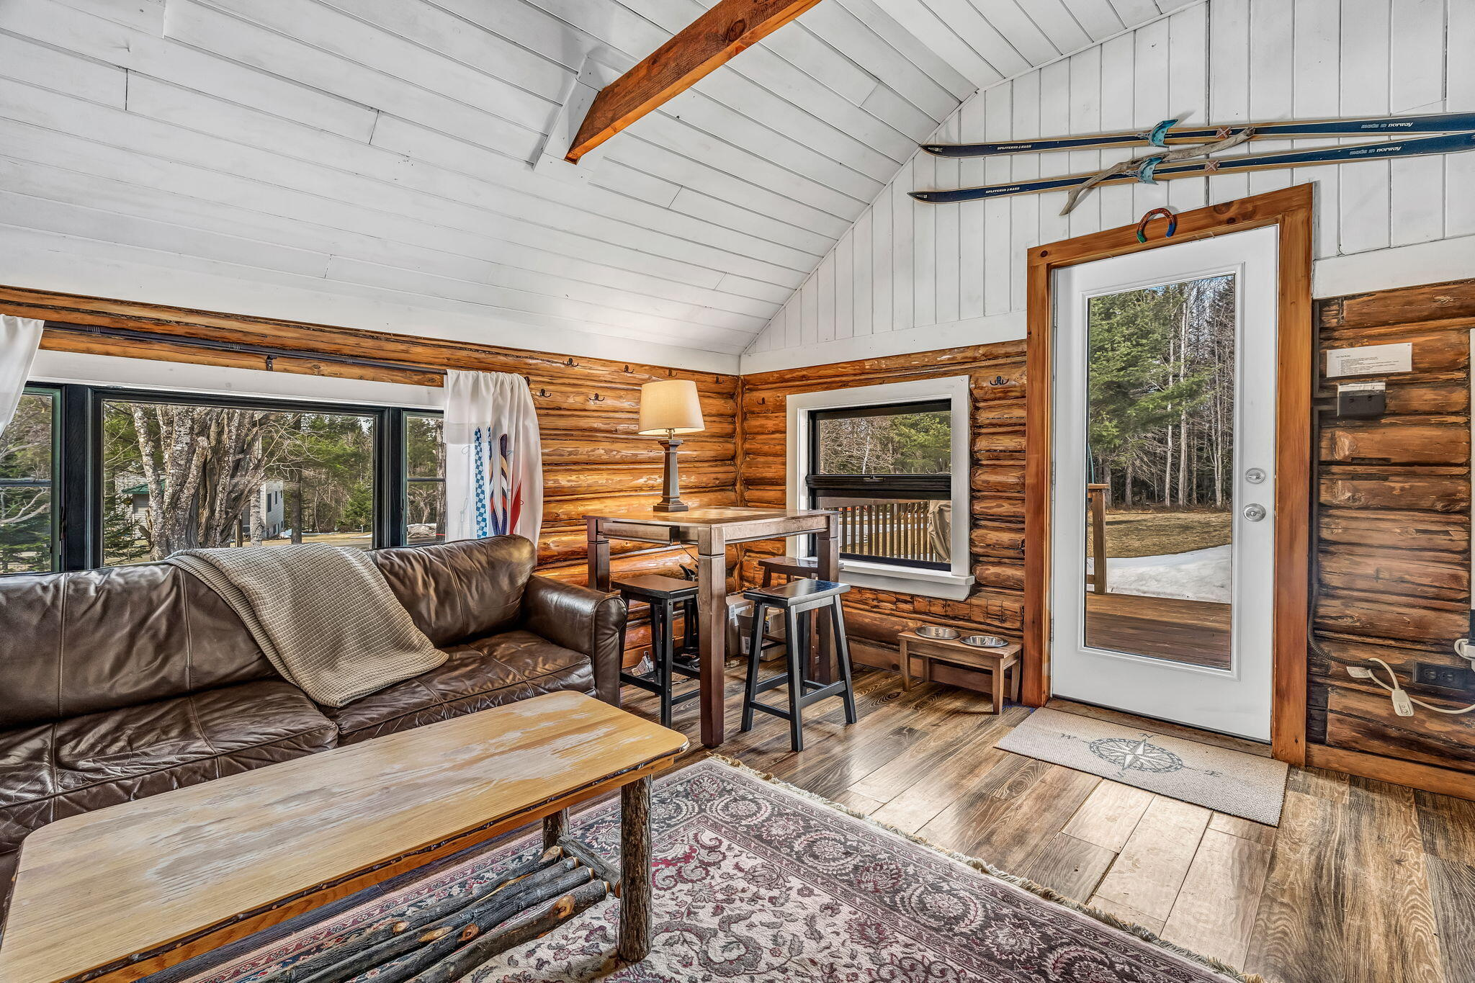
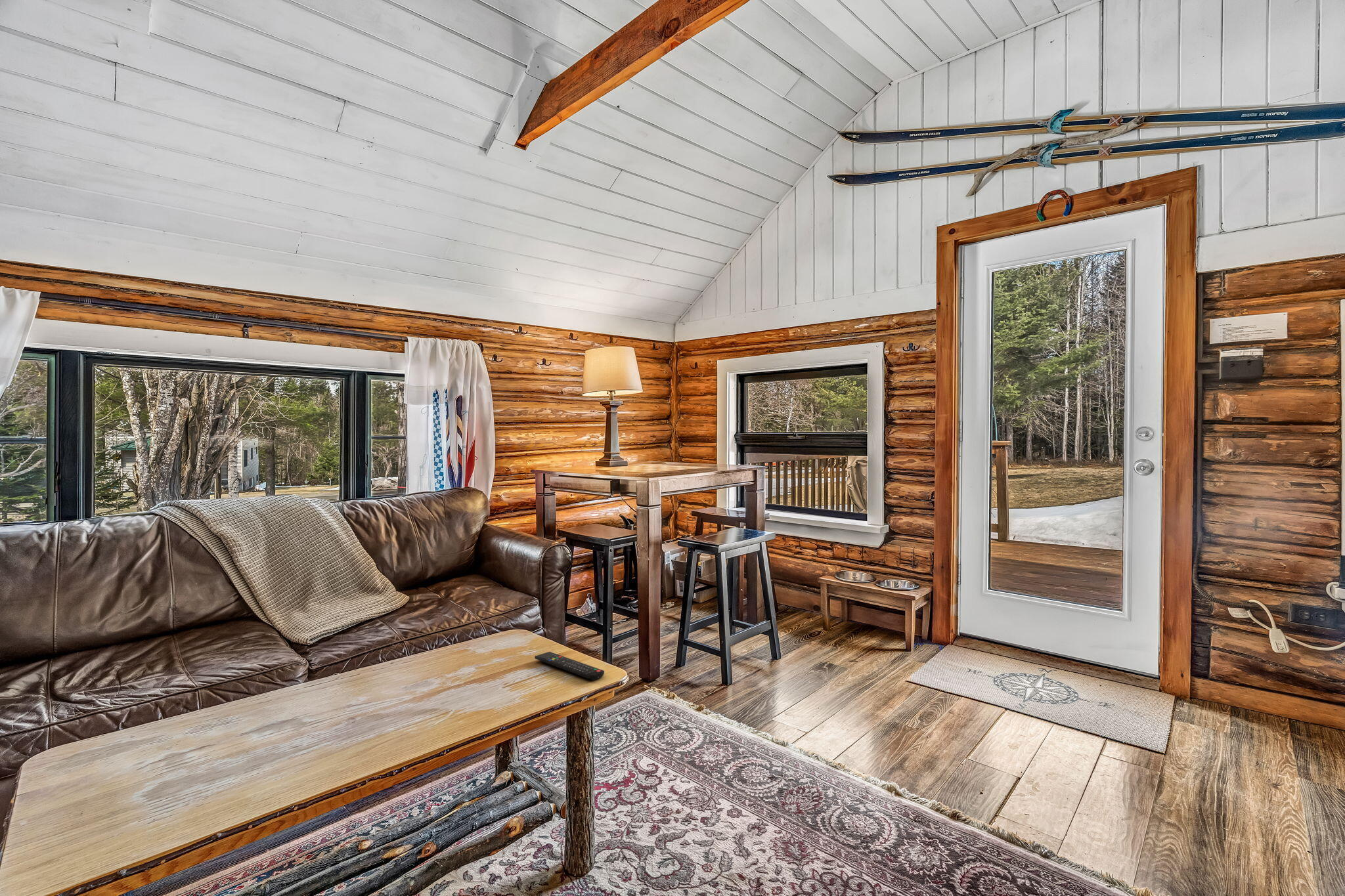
+ remote control [534,651,605,681]
